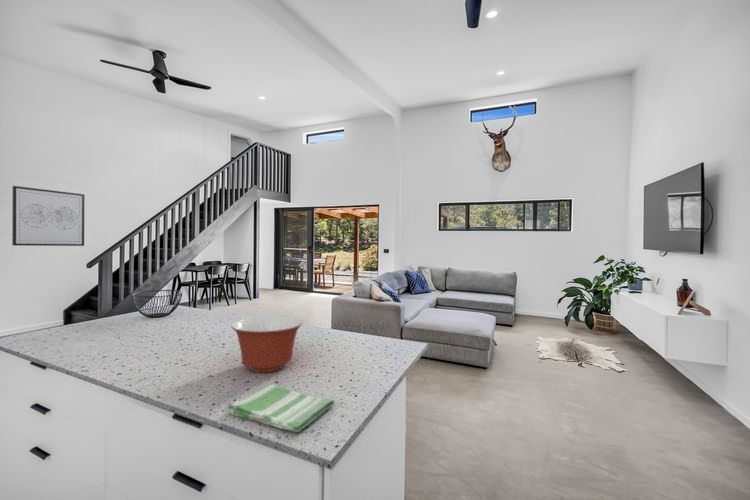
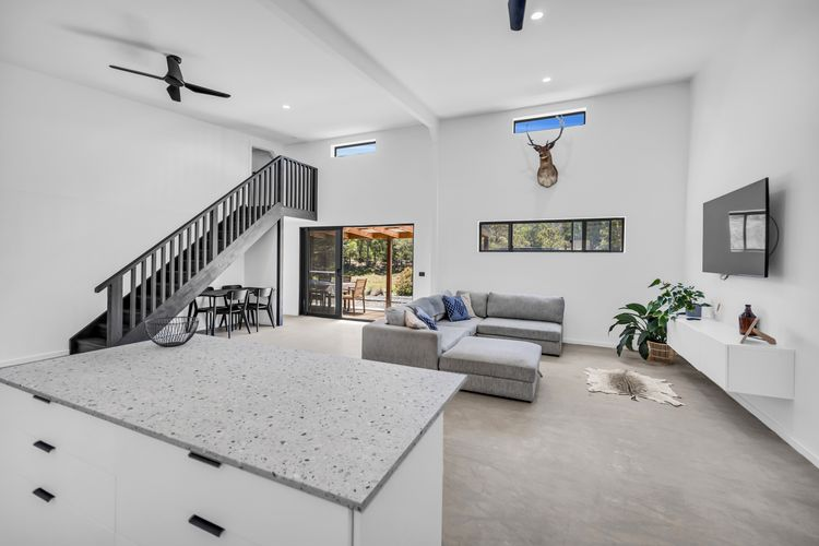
- dish towel [226,382,336,433]
- wall art [11,185,85,247]
- mixing bowl [230,315,304,373]
